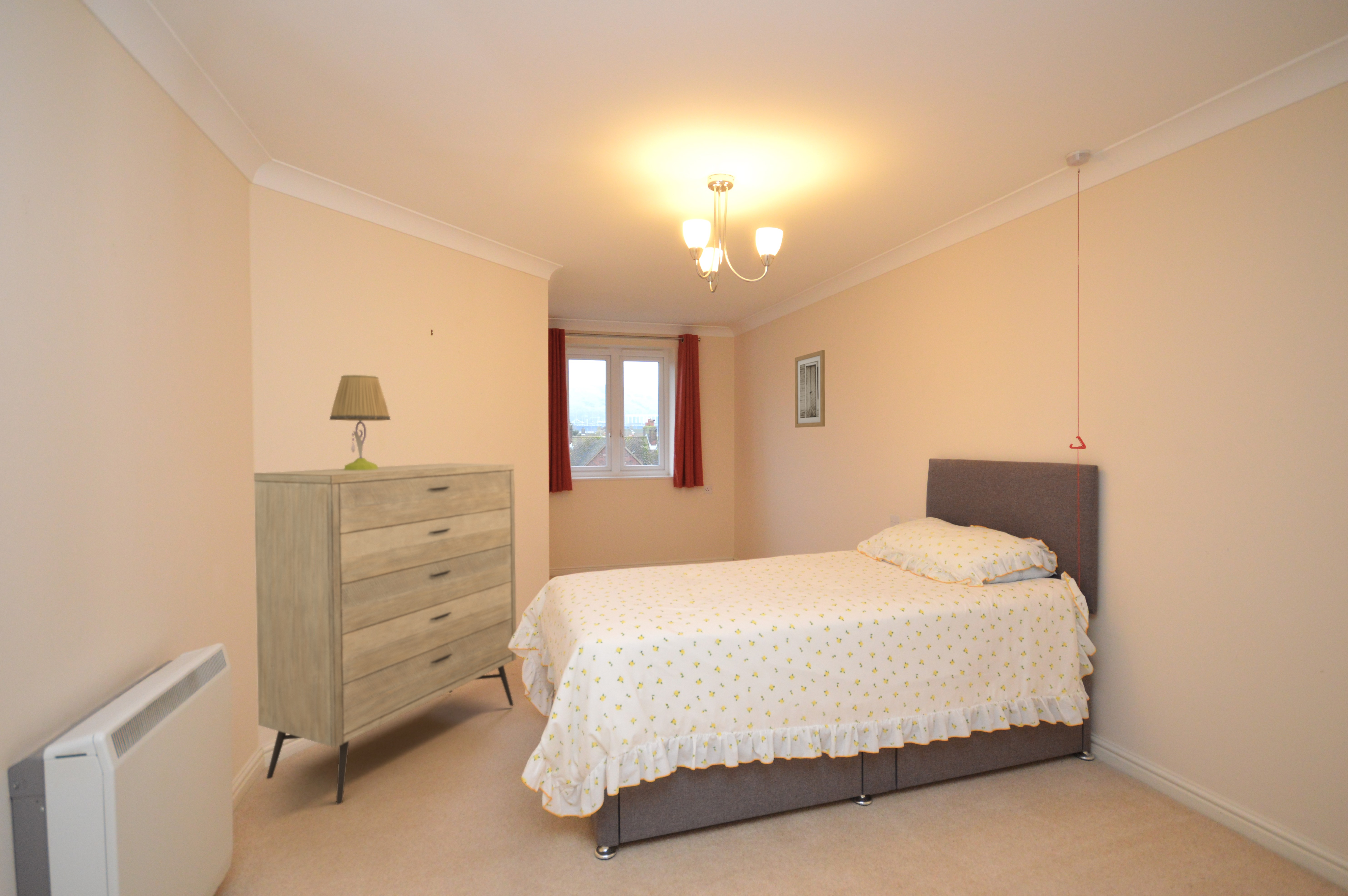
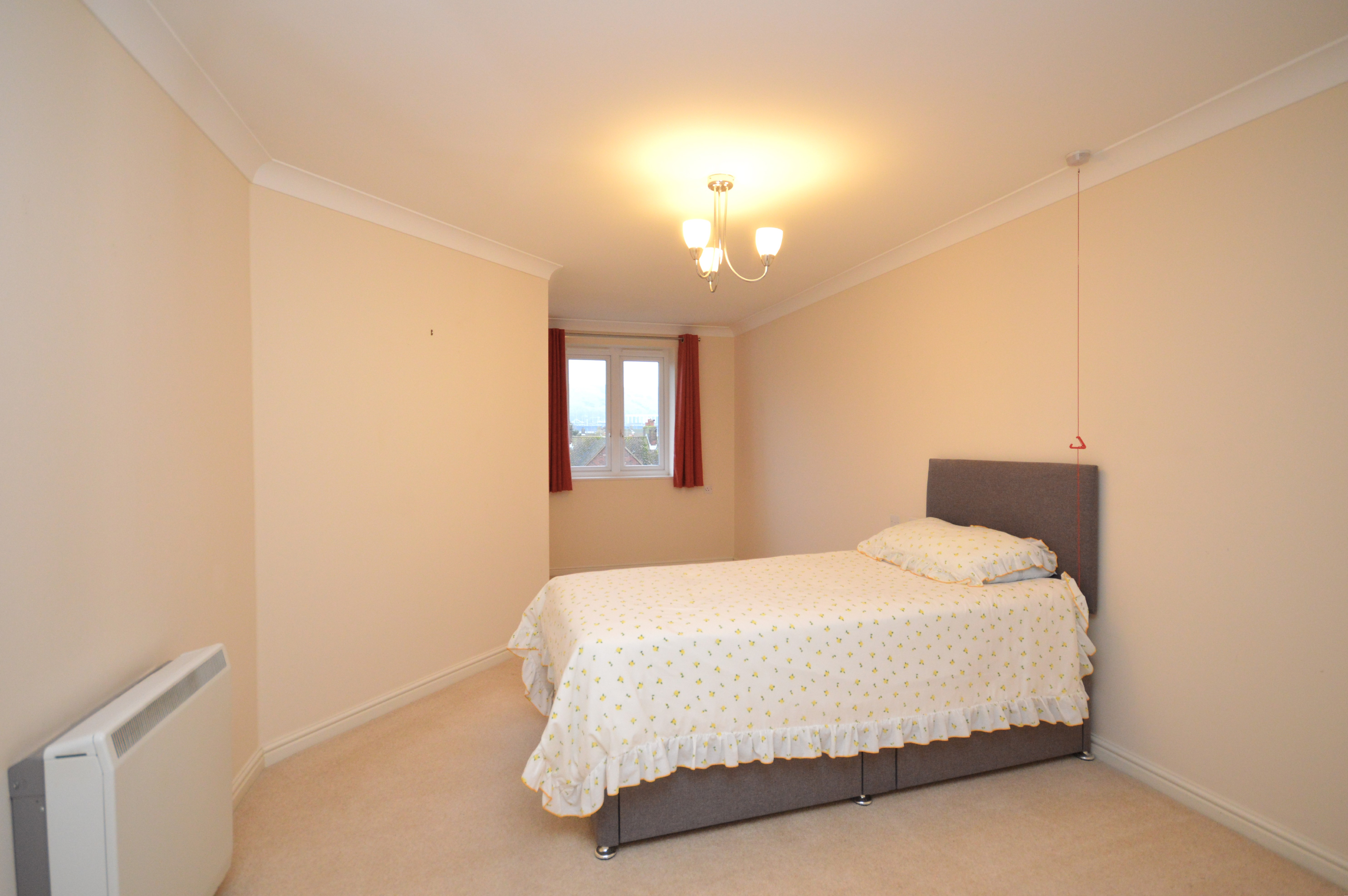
- wall art [794,350,825,428]
- dresser [254,463,517,805]
- table lamp [329,375,391,470]
